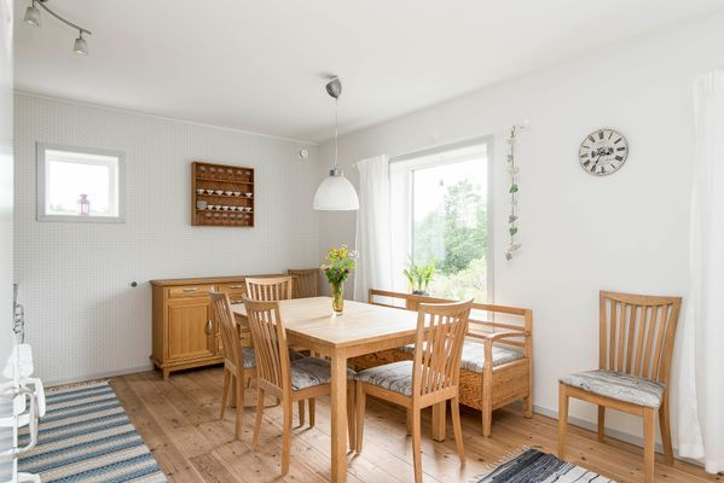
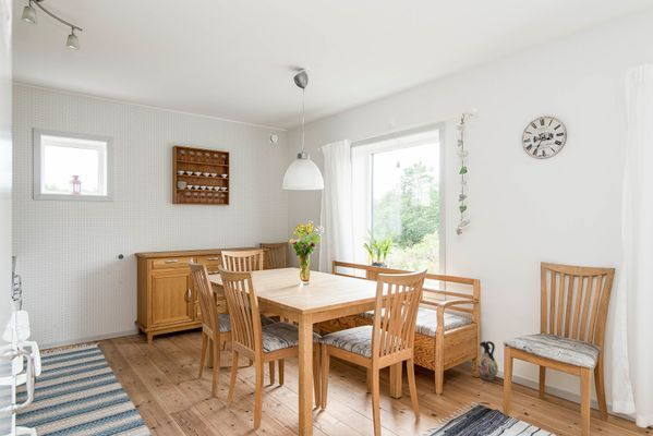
+ ceramic jug [476,340,499,380]
